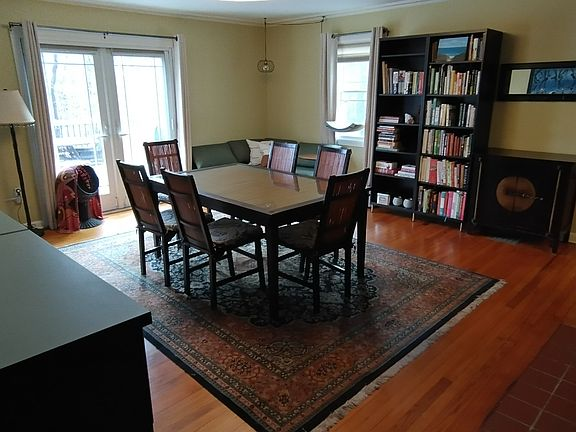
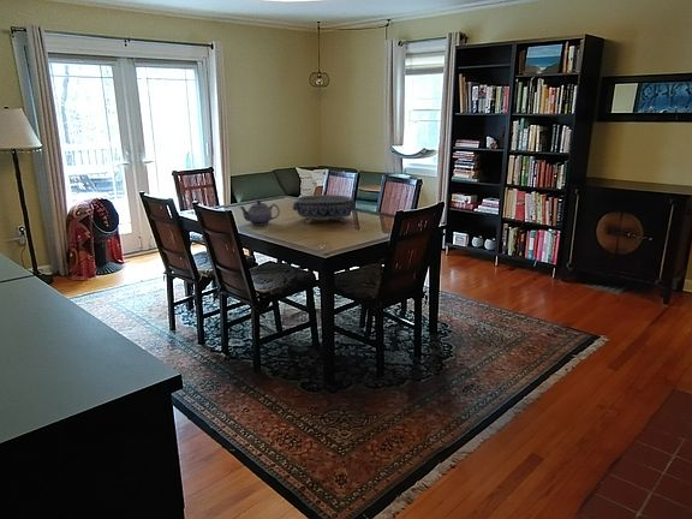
+ decorative bowl [292,193,357,225]
+ teapot [238,199,281,226]
